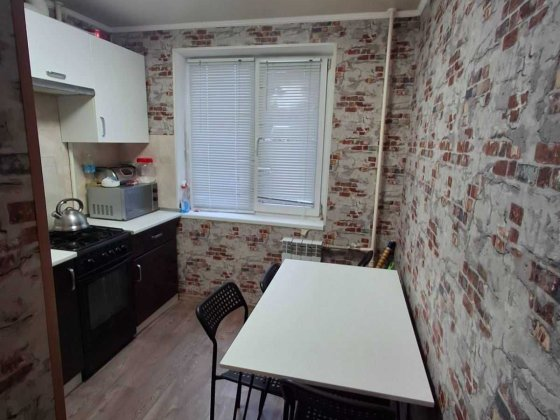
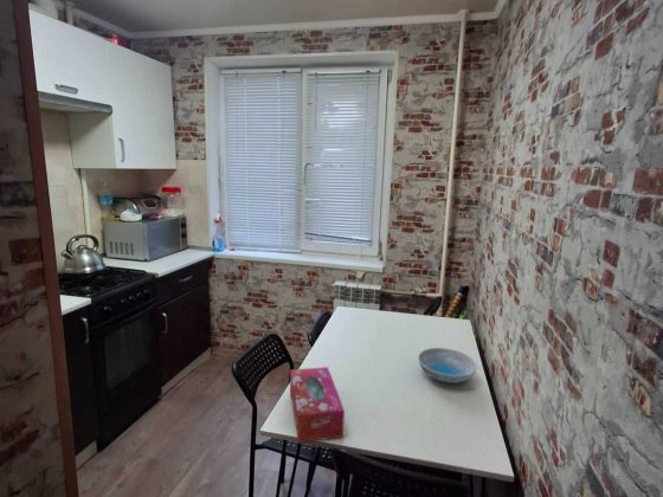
+ tissue box [289,366,346,444]
+ dish [417,347,478,385]
